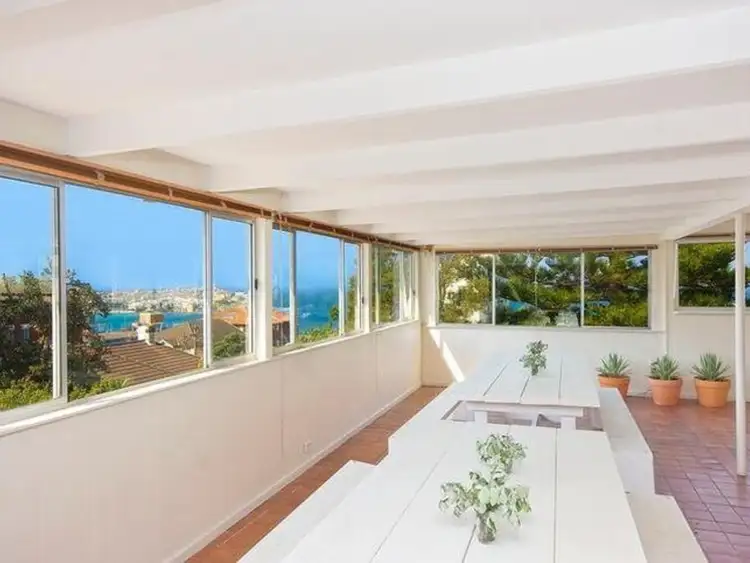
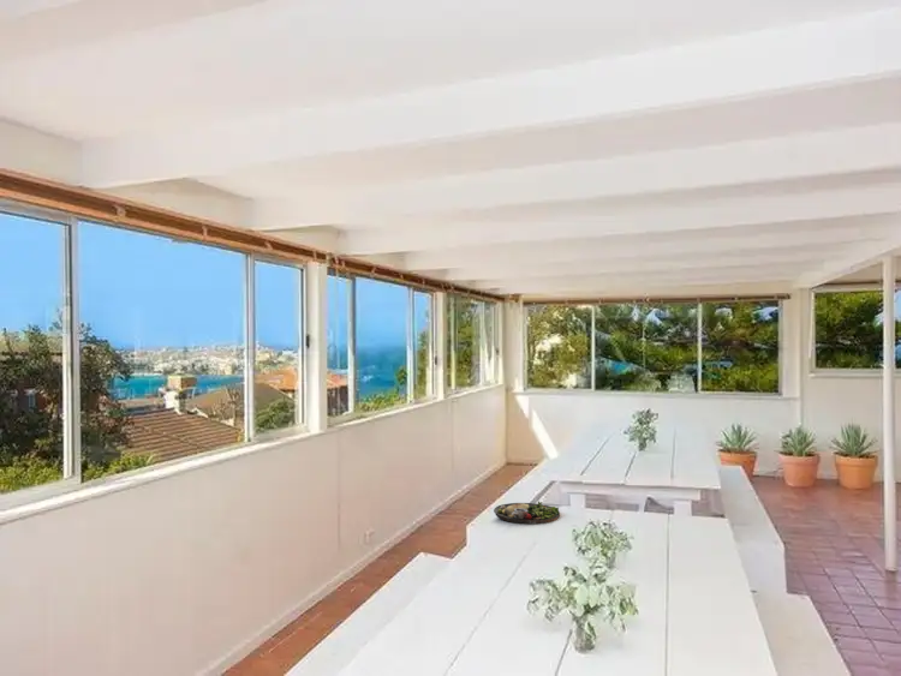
+ dinner plate [493,501,561,525]
